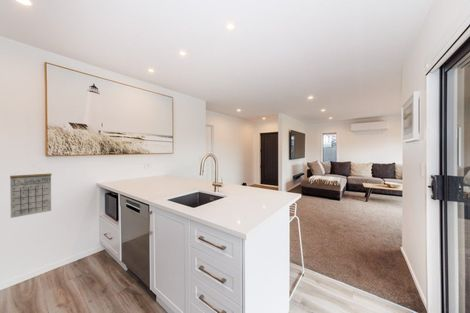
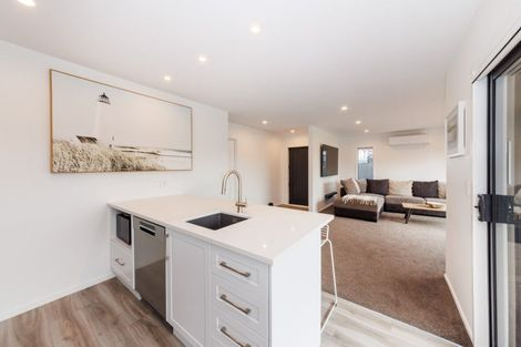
- calendar [9,165,53,219]
